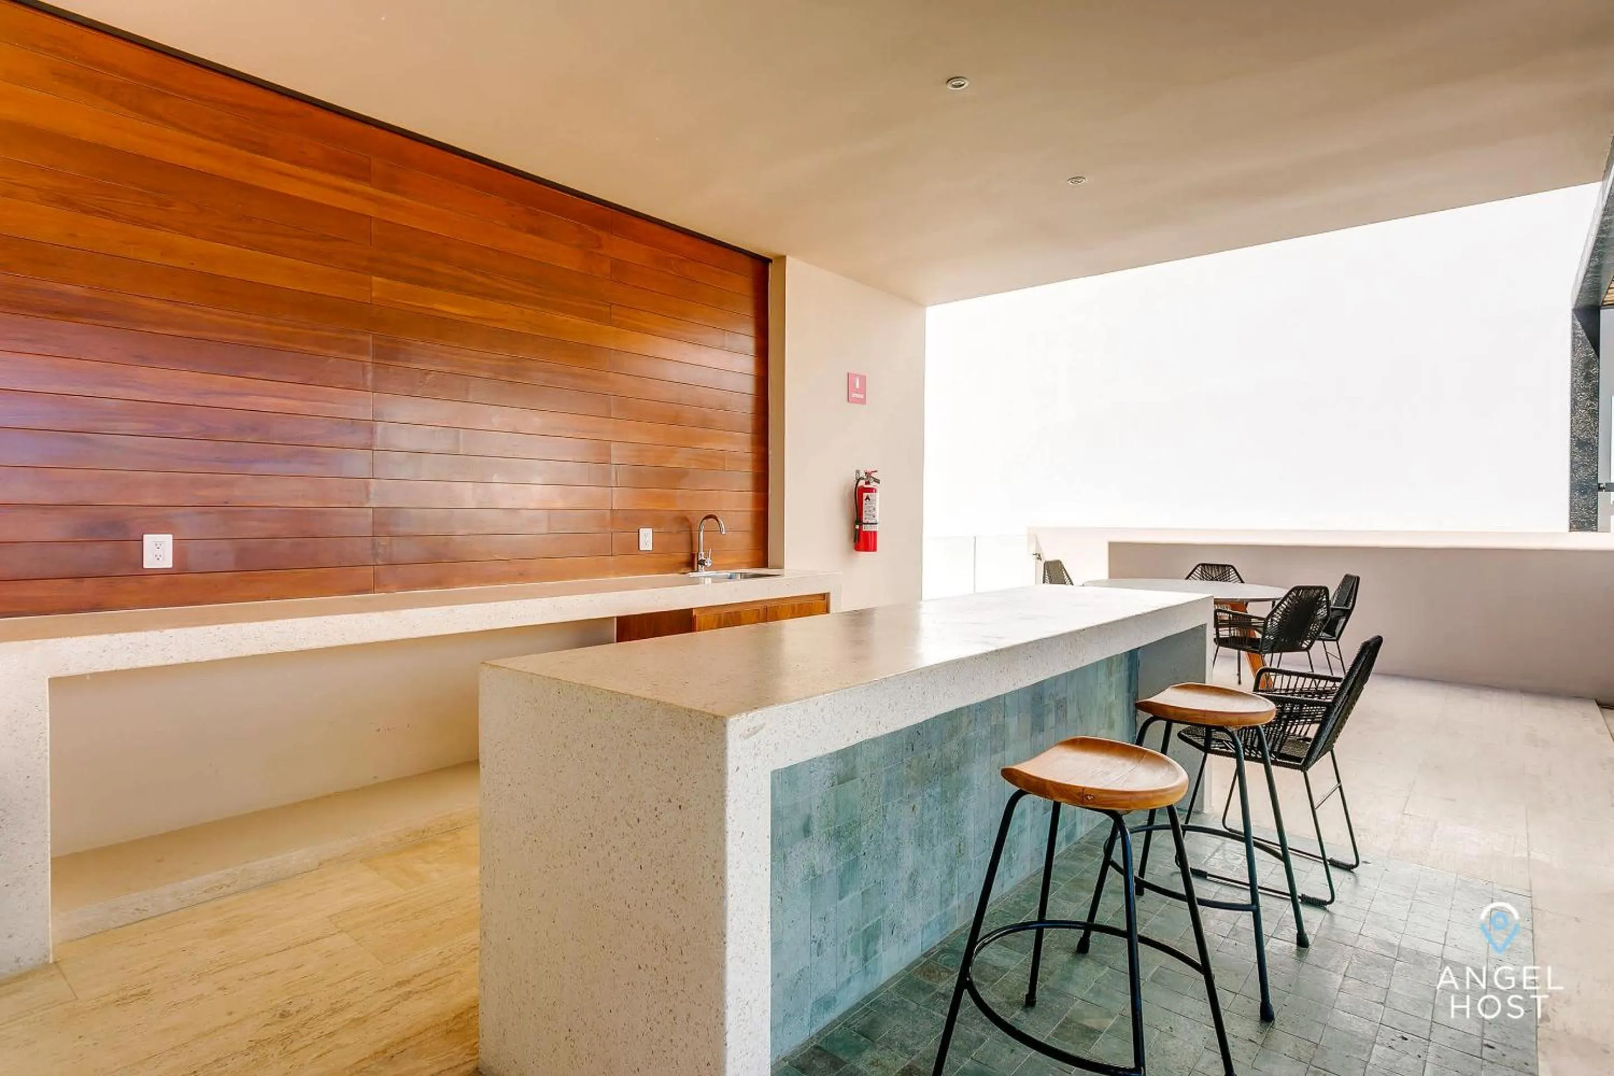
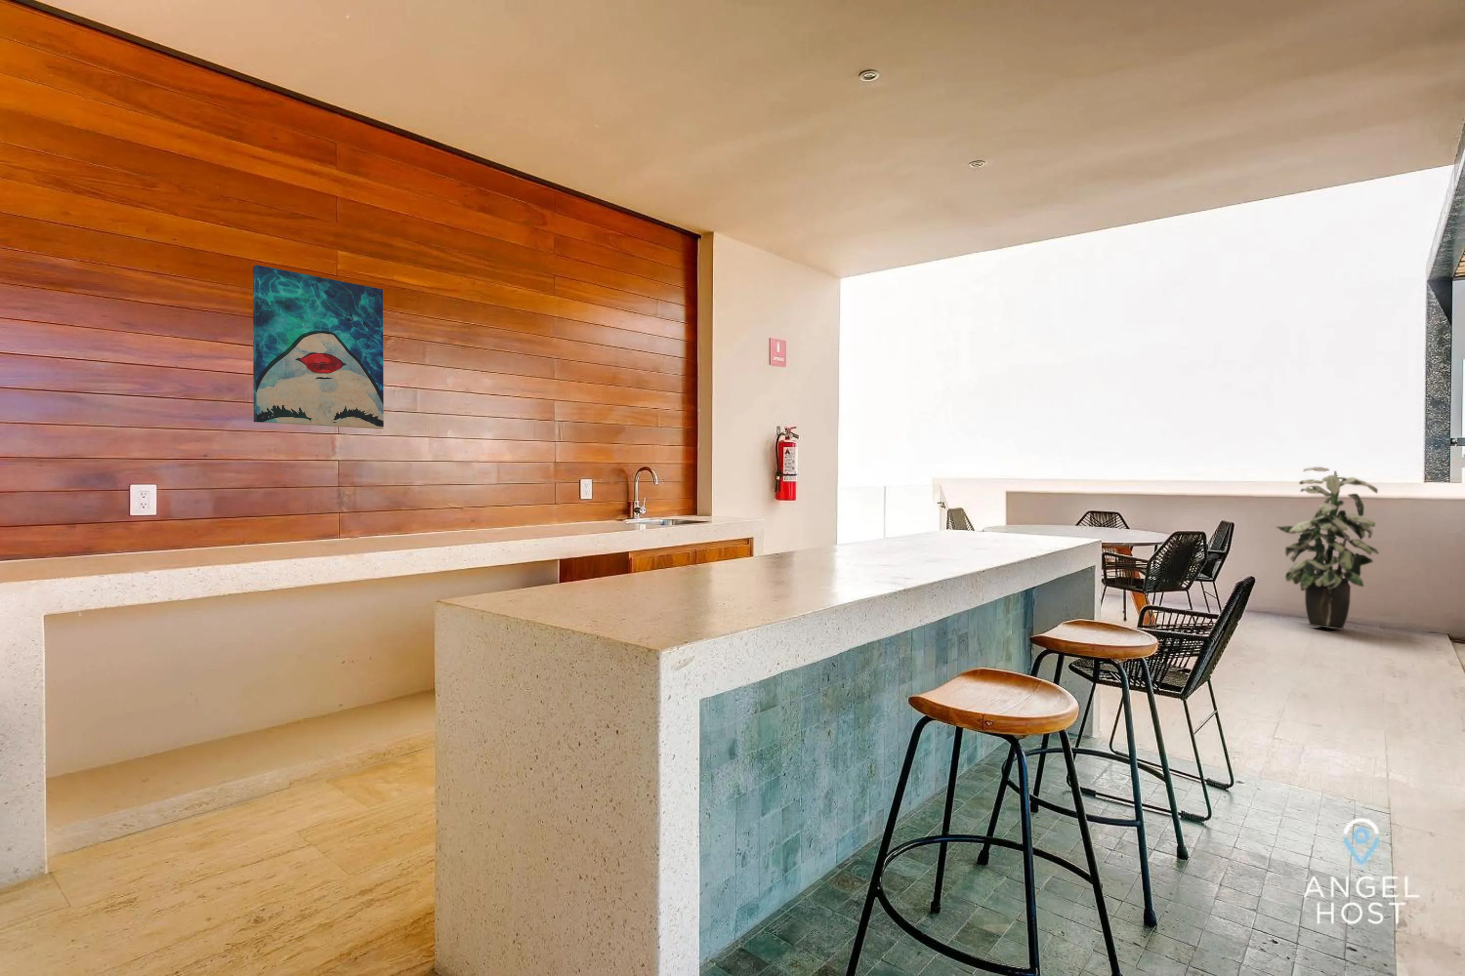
+ wall art [252,265,384,429]
+ indoor plant [1275,466,1380,630]
